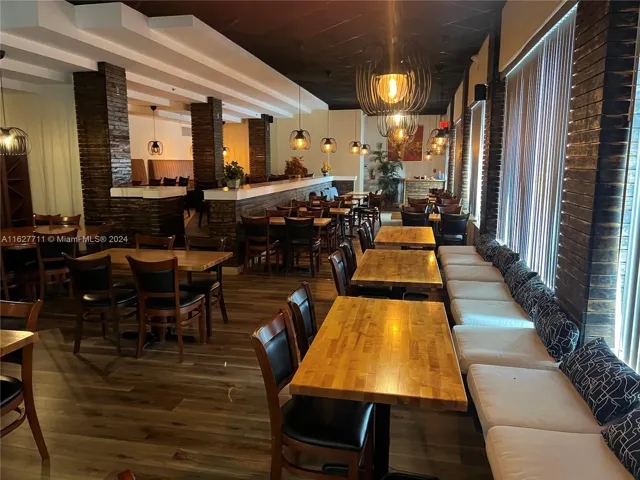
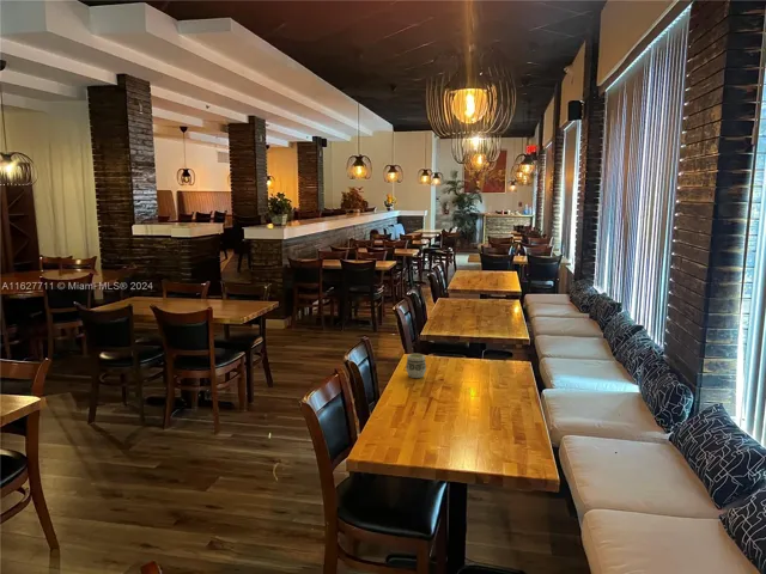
+ cup [405,353,427,379]
